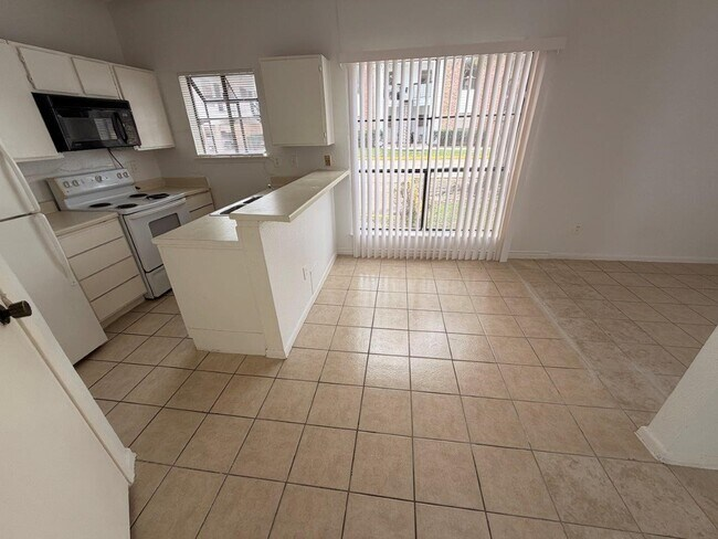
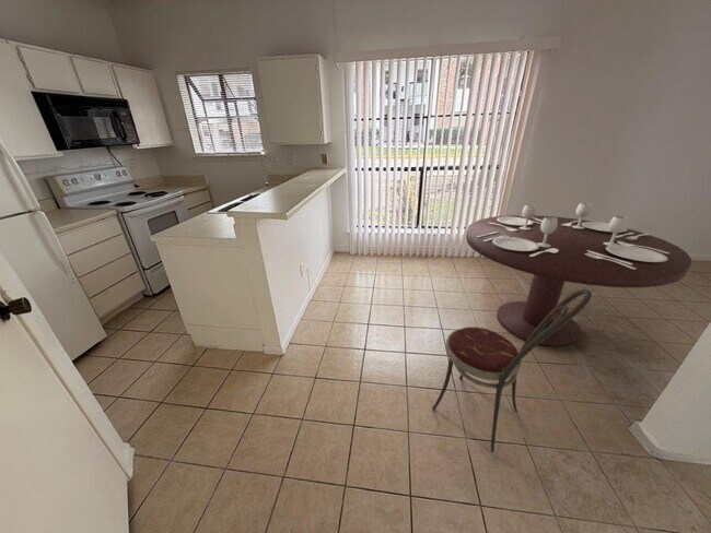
+ dining table [465,202,692,347]
+ chair [431,288,593,453]
